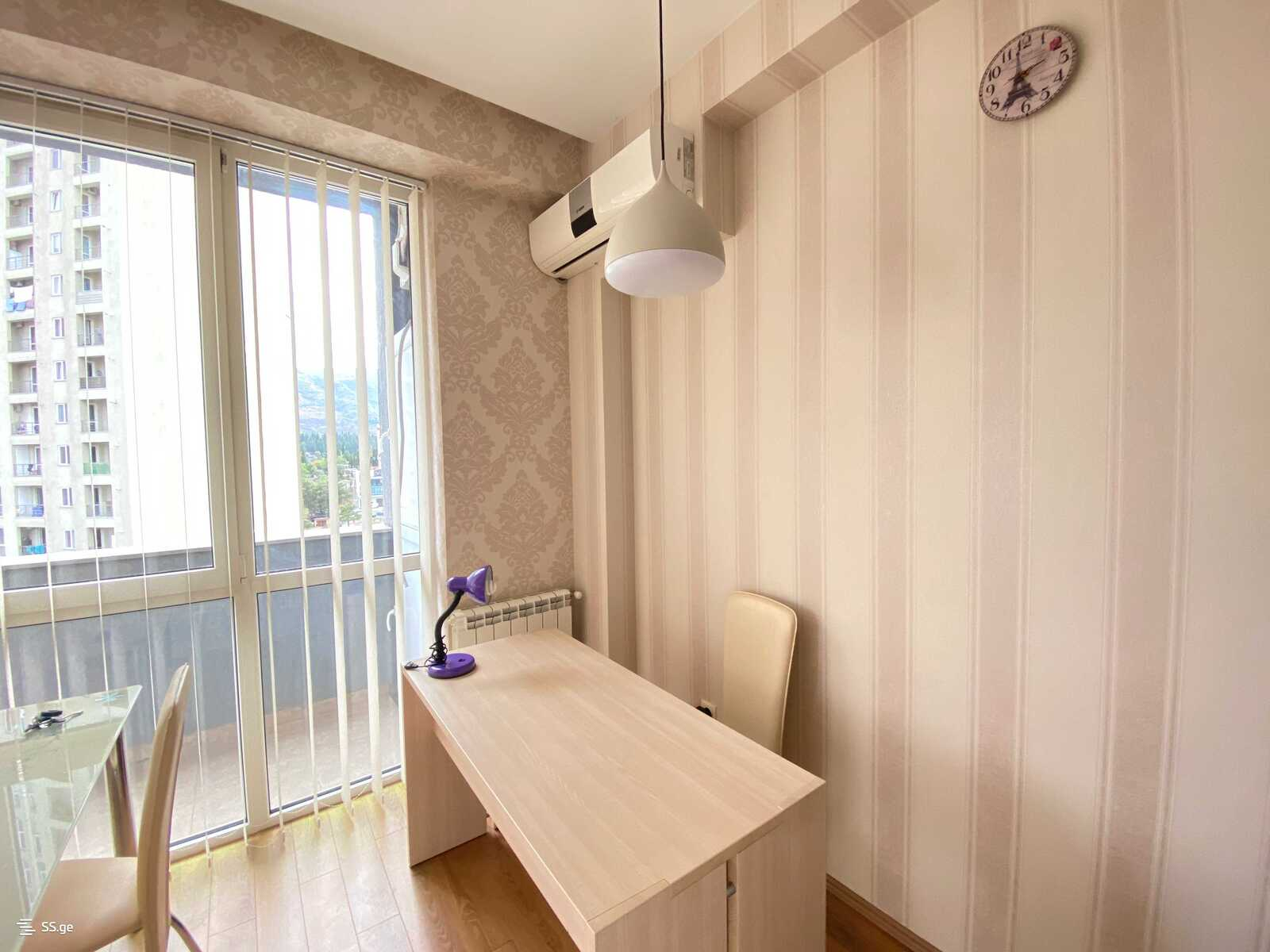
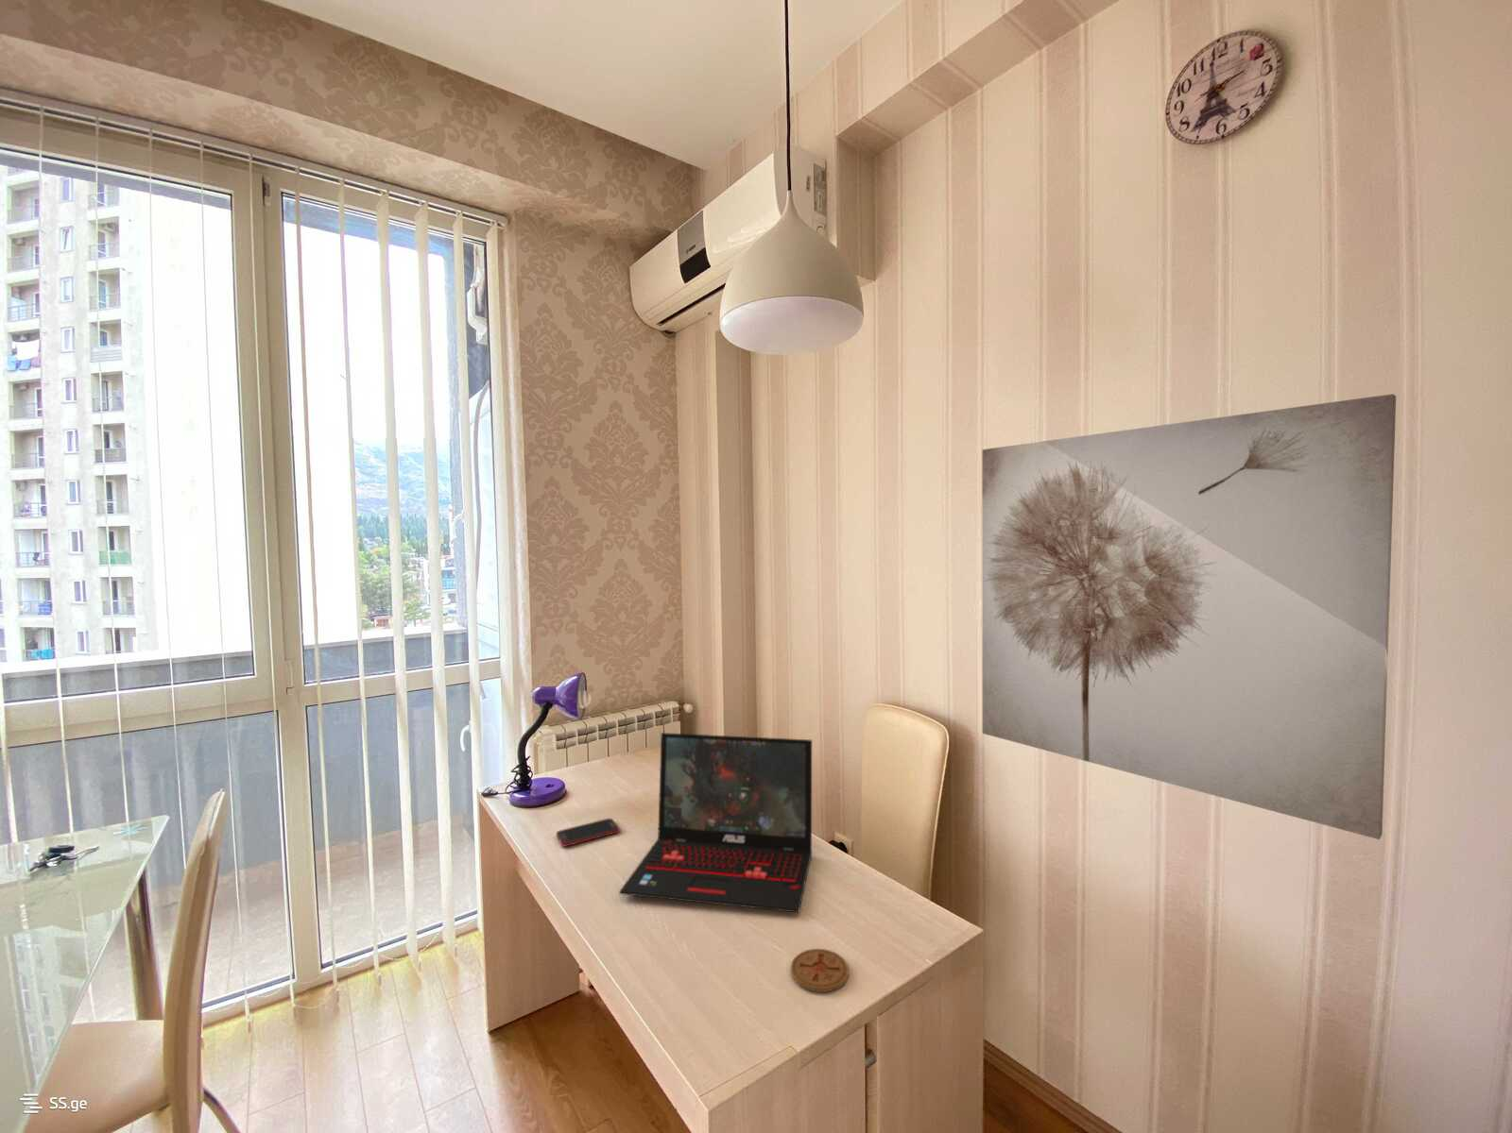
+ coaster [791,949,850,994]
+ wall art [981,393,1397,840]
+ laptop [618,732,813,913]
+ cell phone [556,818,620,847]
